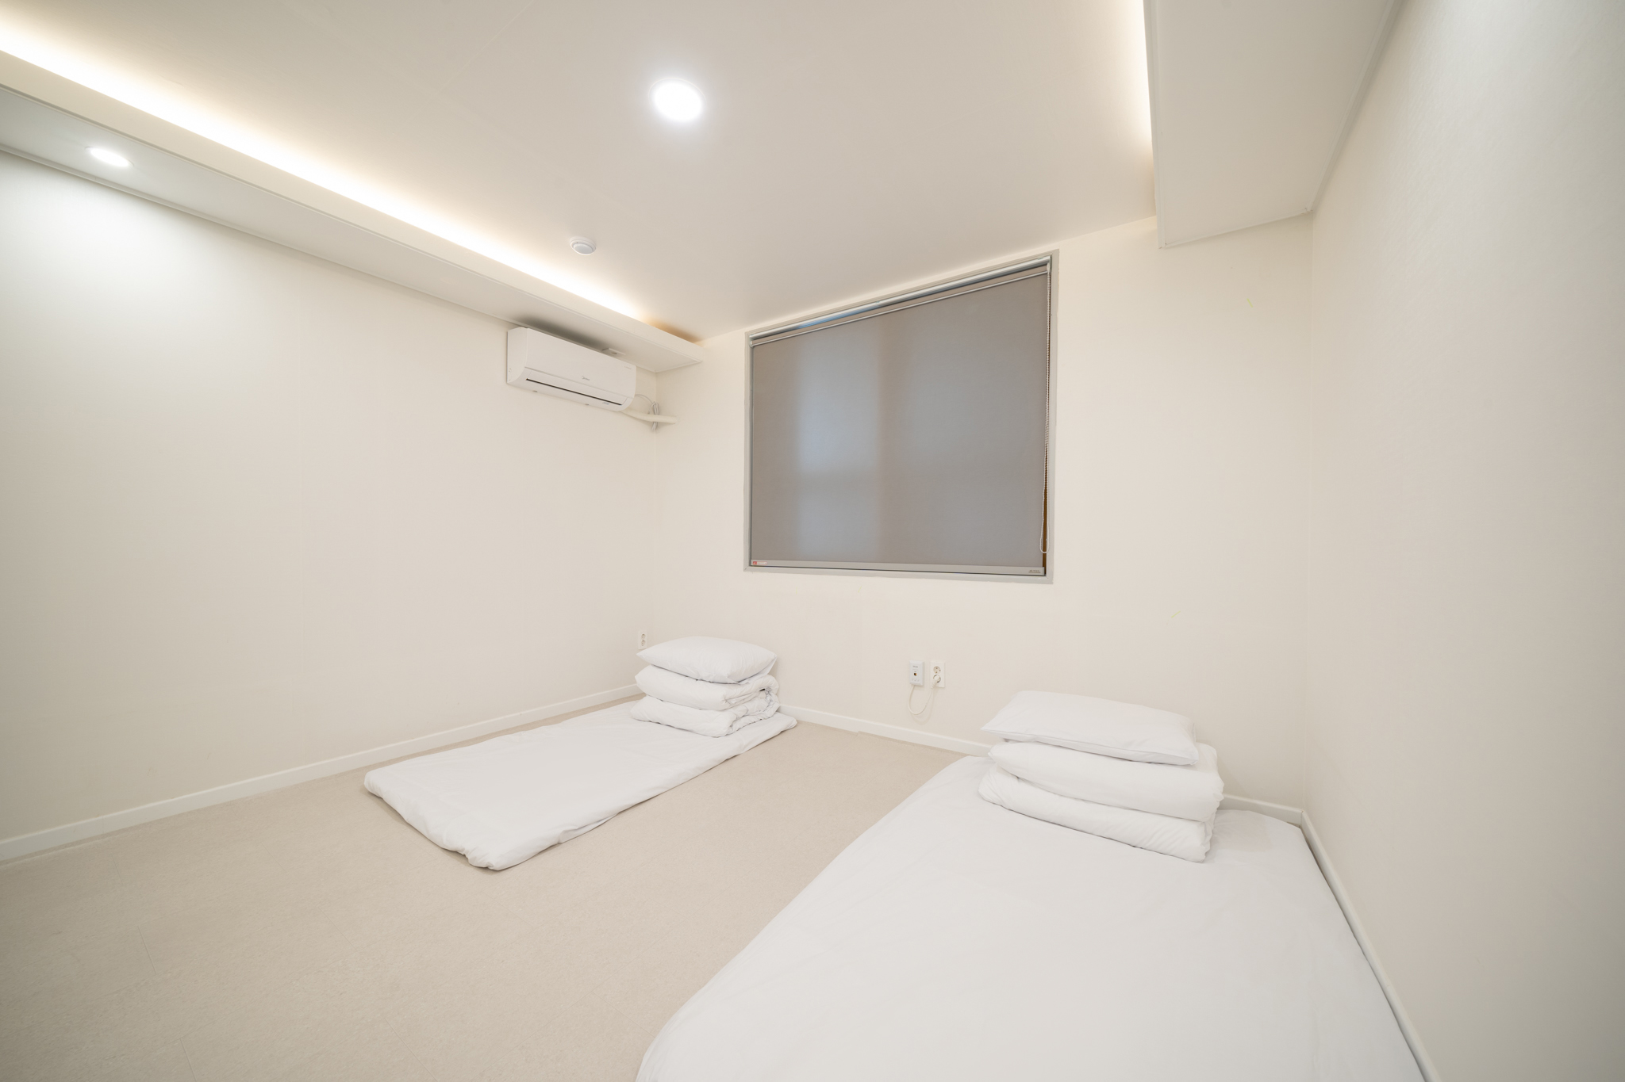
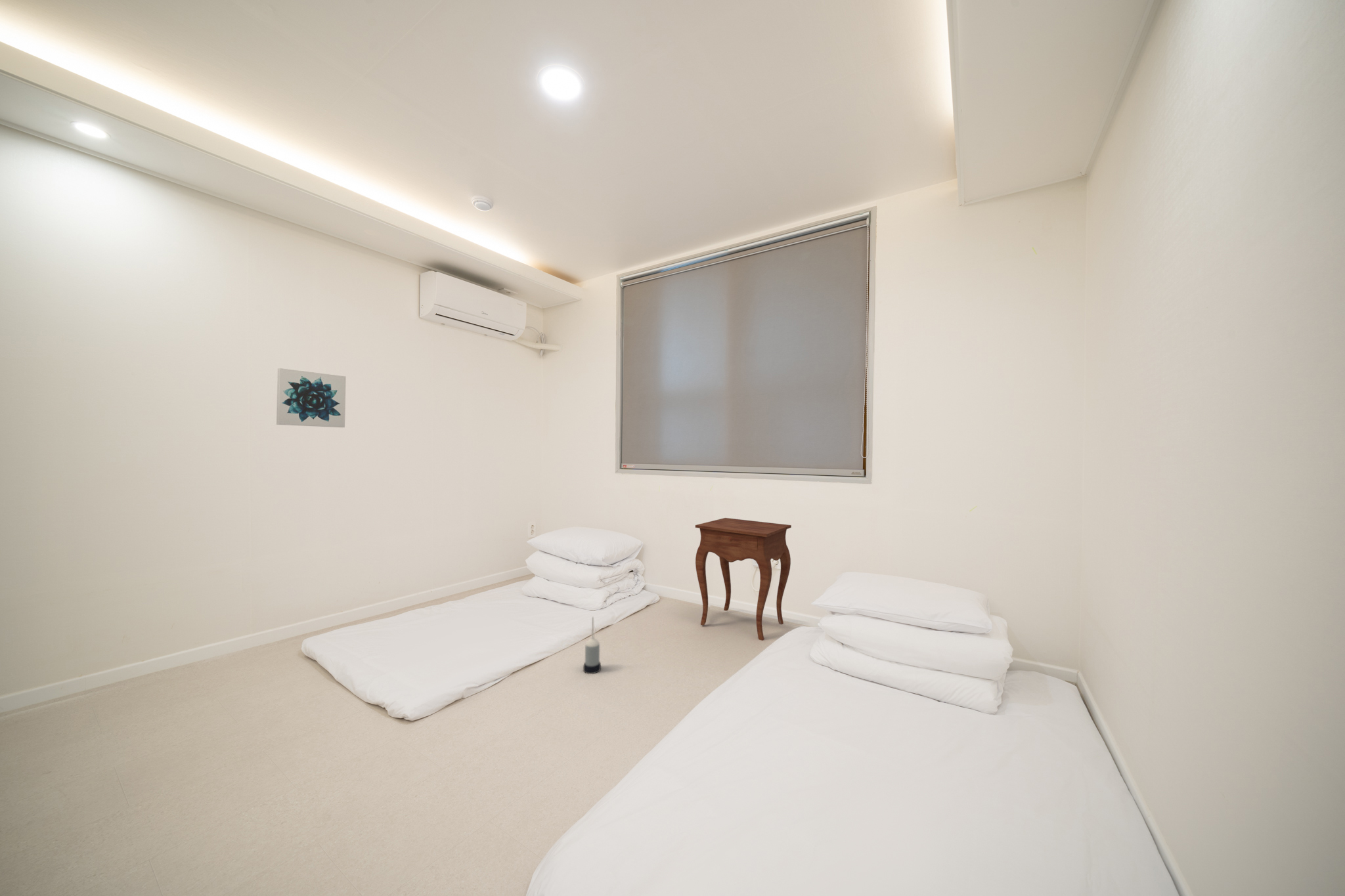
+ humidifier [583,616,602,675]
+ wall art [276,368,347,428]
+ side table [695,517,792,641]
